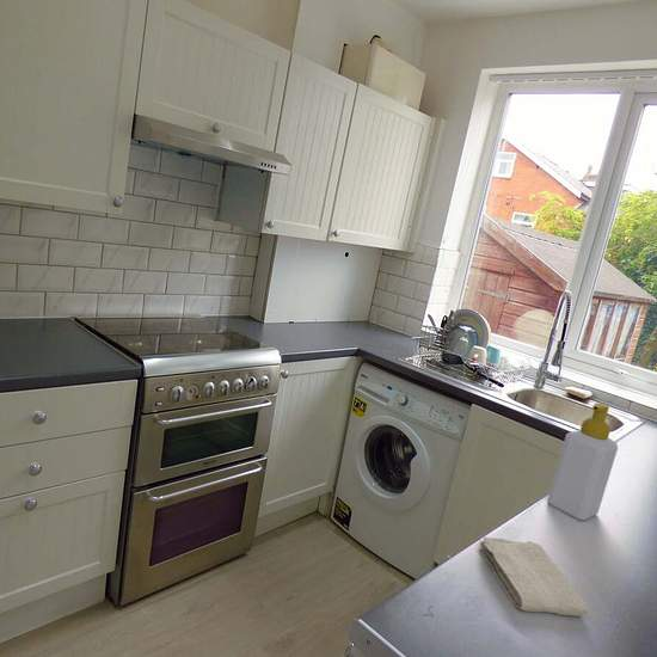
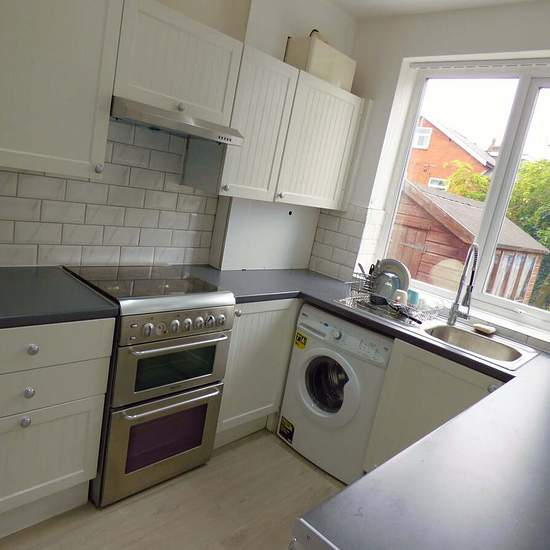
- washcloth [479,536,589,618]
- soap bottle [546,401,619,522]
